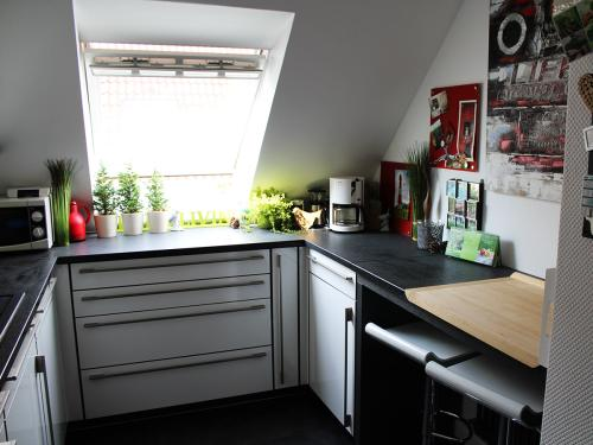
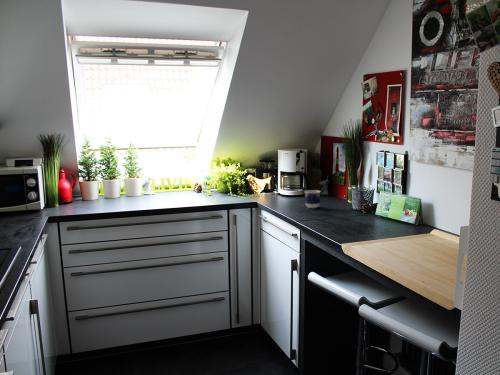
+ cup [304,189,322,209]
